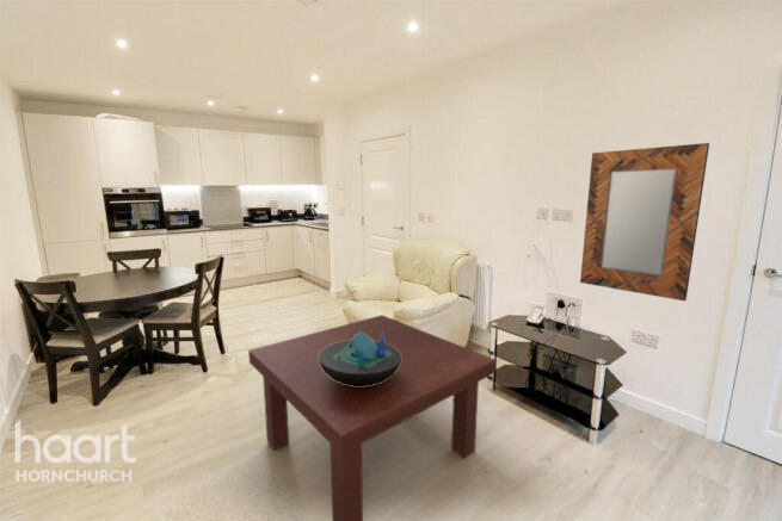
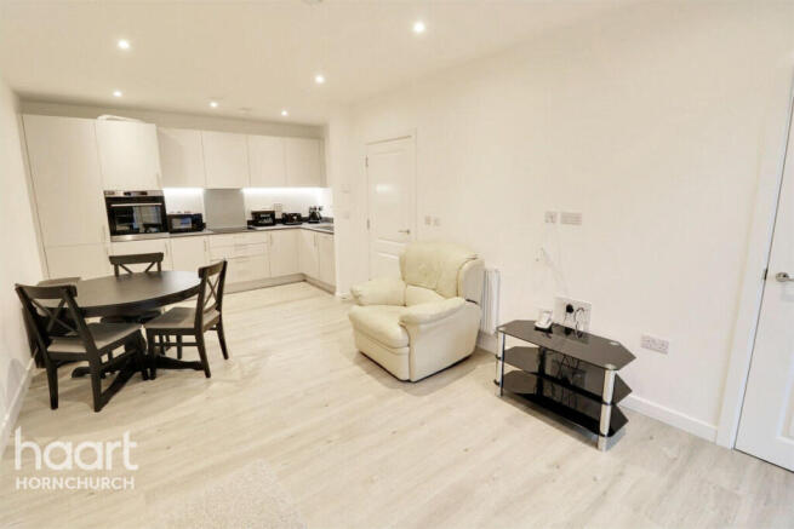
- coffee table [247,314,497,521]
- home mirror [579,142,710,302]
- decorative bowl [319,331,401,386]
